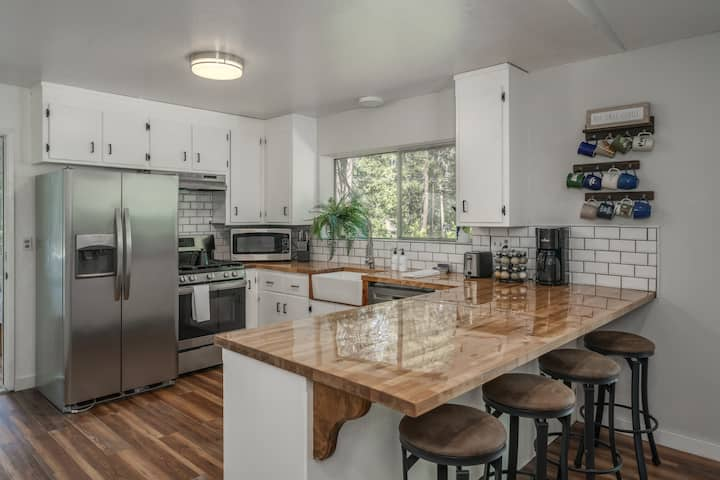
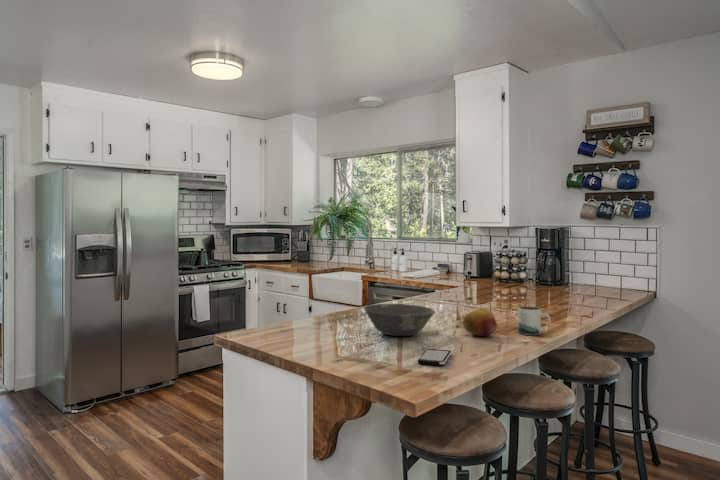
+ bowl [363,303,436,337]
+ mug [517,306,552,336]
+ smartphone [417,348,453,366]
+ fruit [462,307,498,337]
